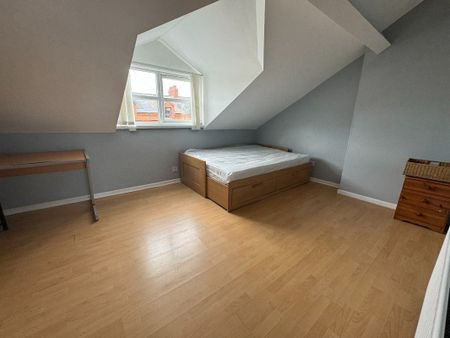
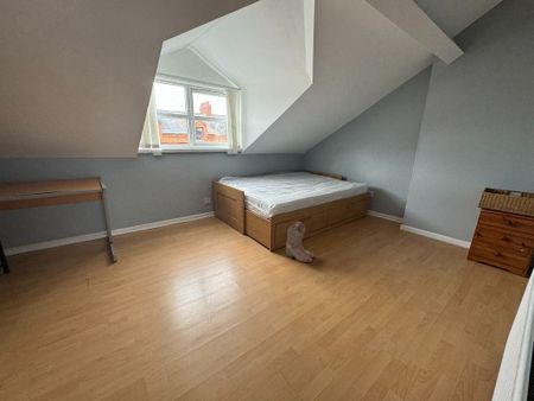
+ boots [285,221,316,263]
